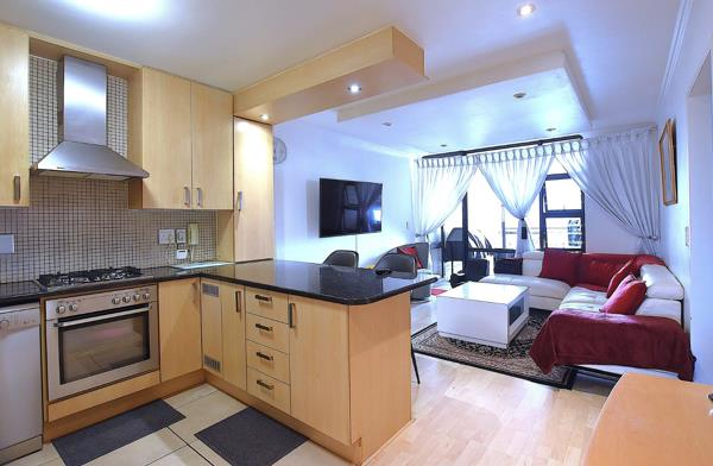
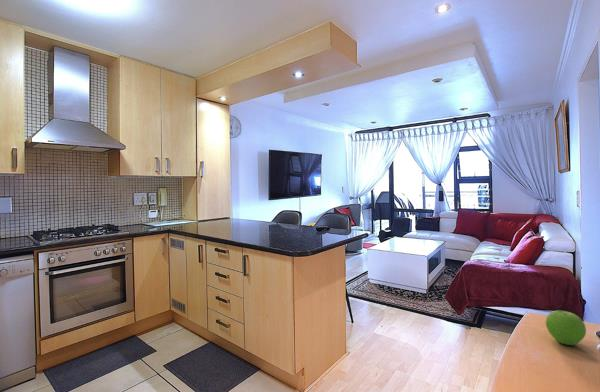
+ fruit [544,310,587,346]
